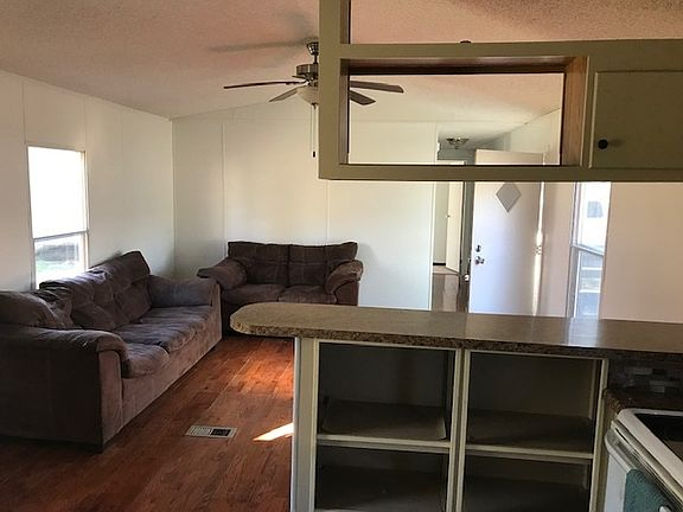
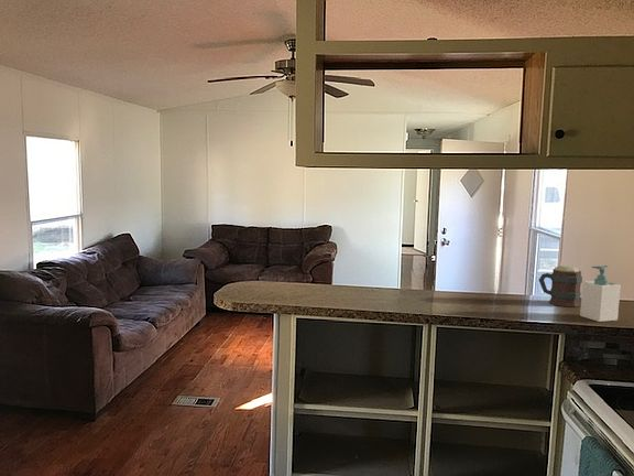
+ soap bottle [579,264,621,323]
+ mug [538,264,583,307]
